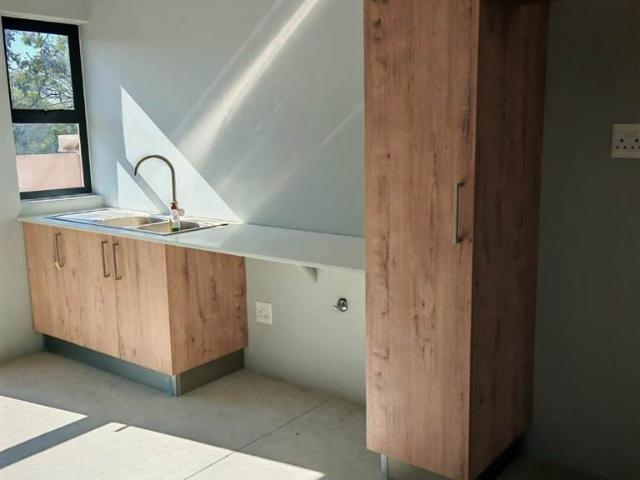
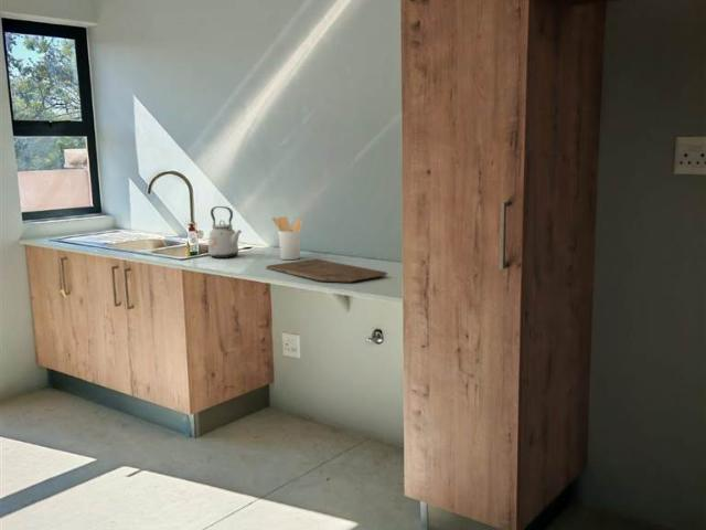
+ kettle [207,205,243,259]
+ cutting board [265,257,388,283]
+ utensil holder [271,215,303,261]
